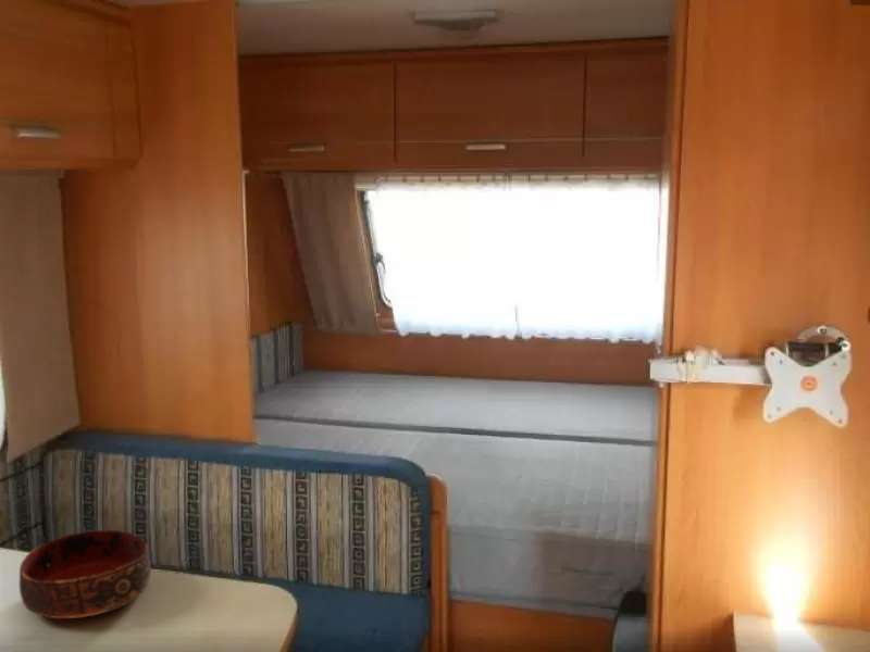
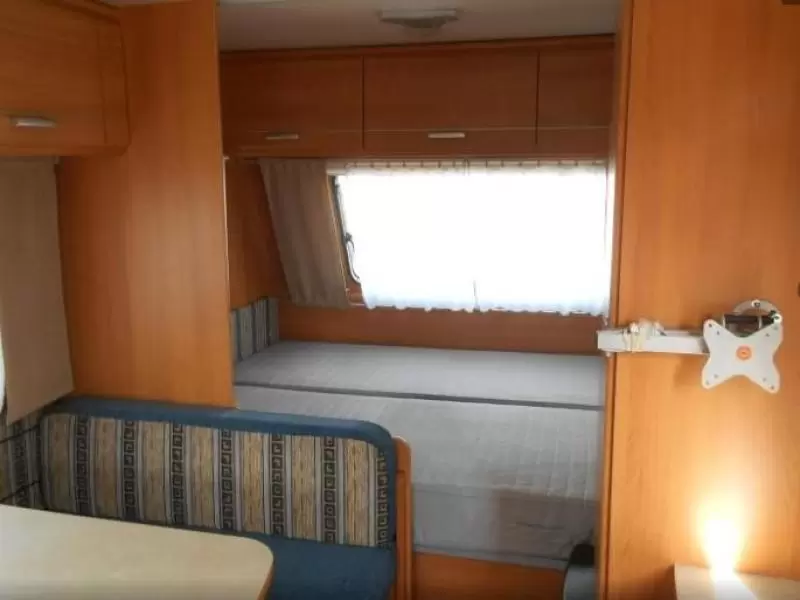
- bowl [18,529,152,619]
